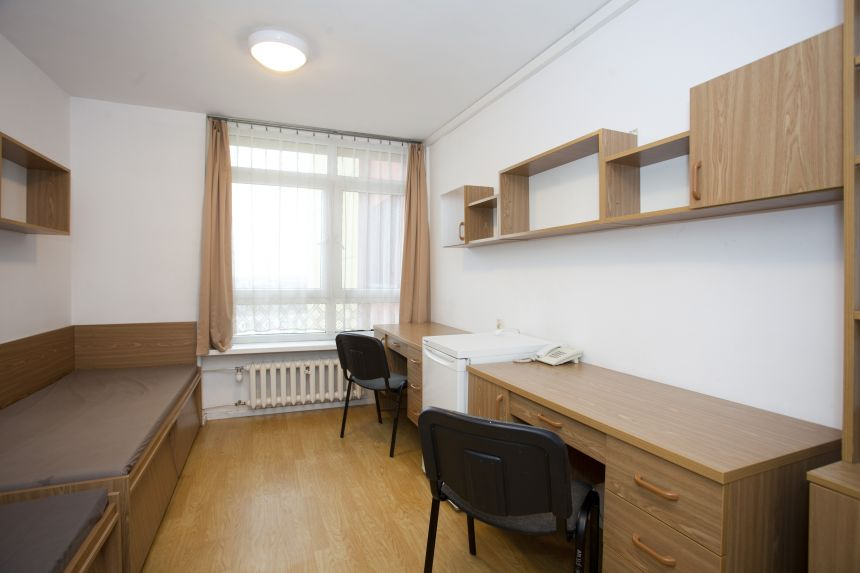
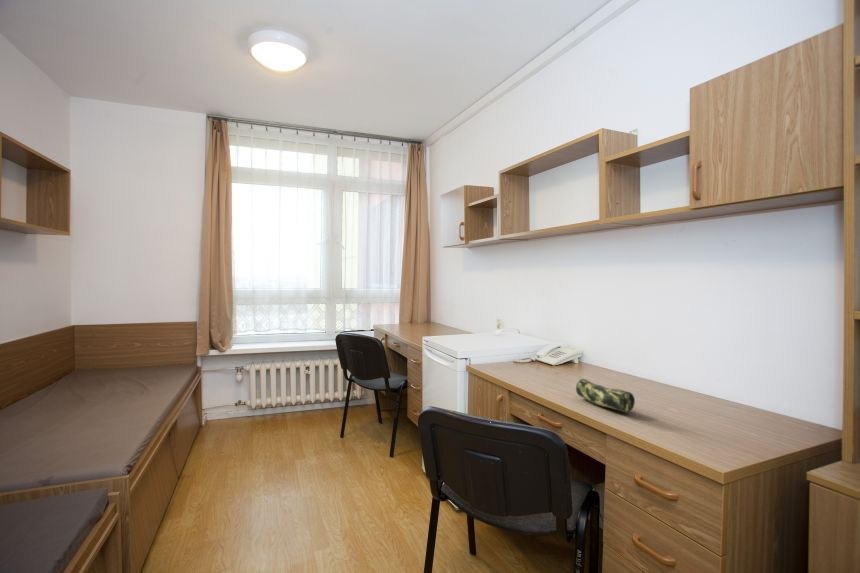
+ pencil case [575,378,636,413]
